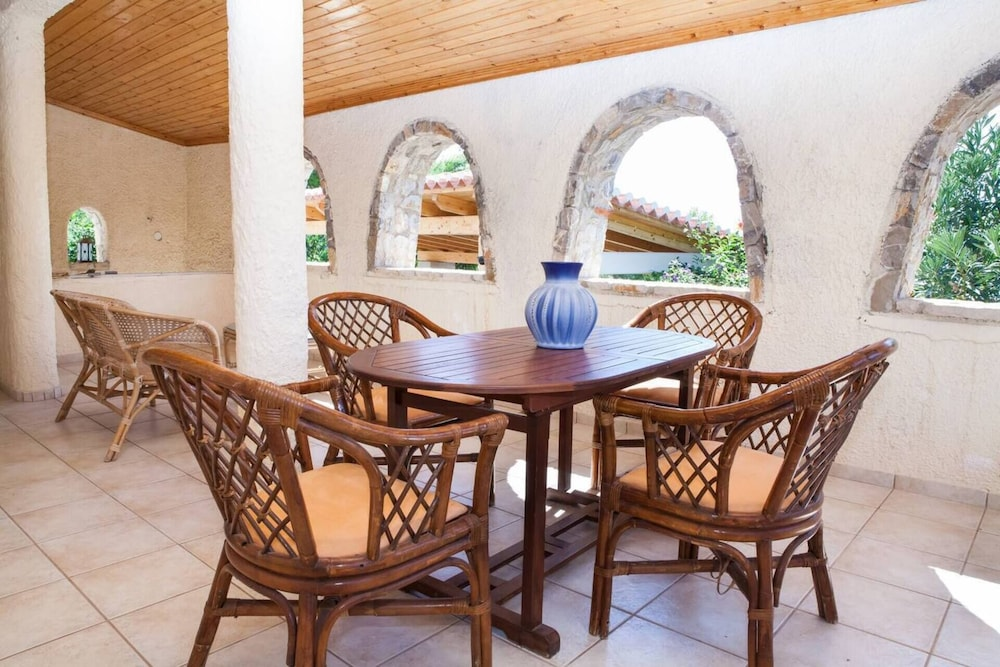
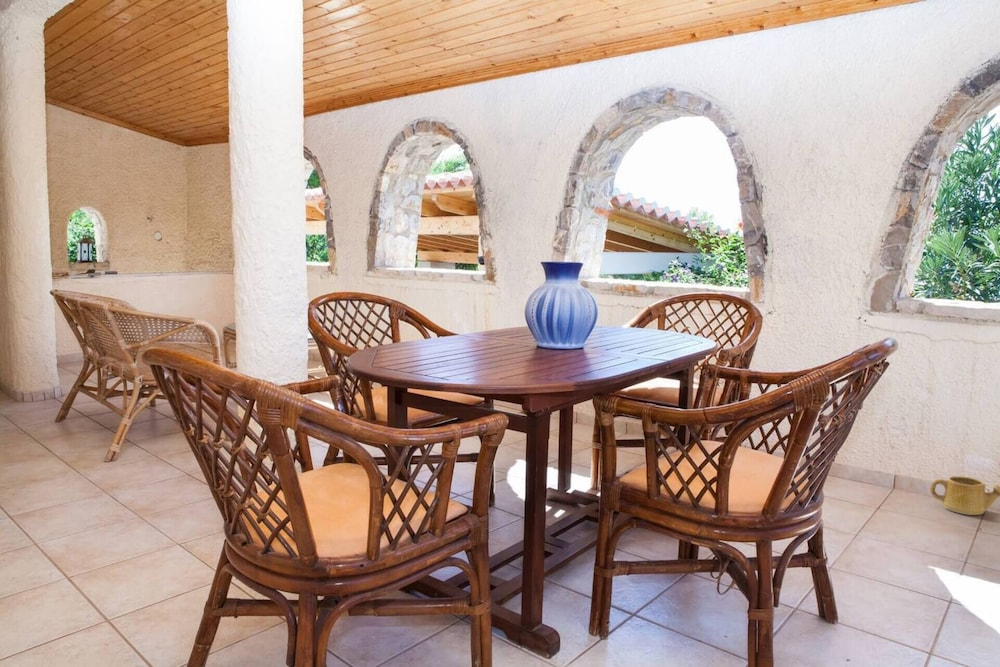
+ watering can [929,475,1000,516]
